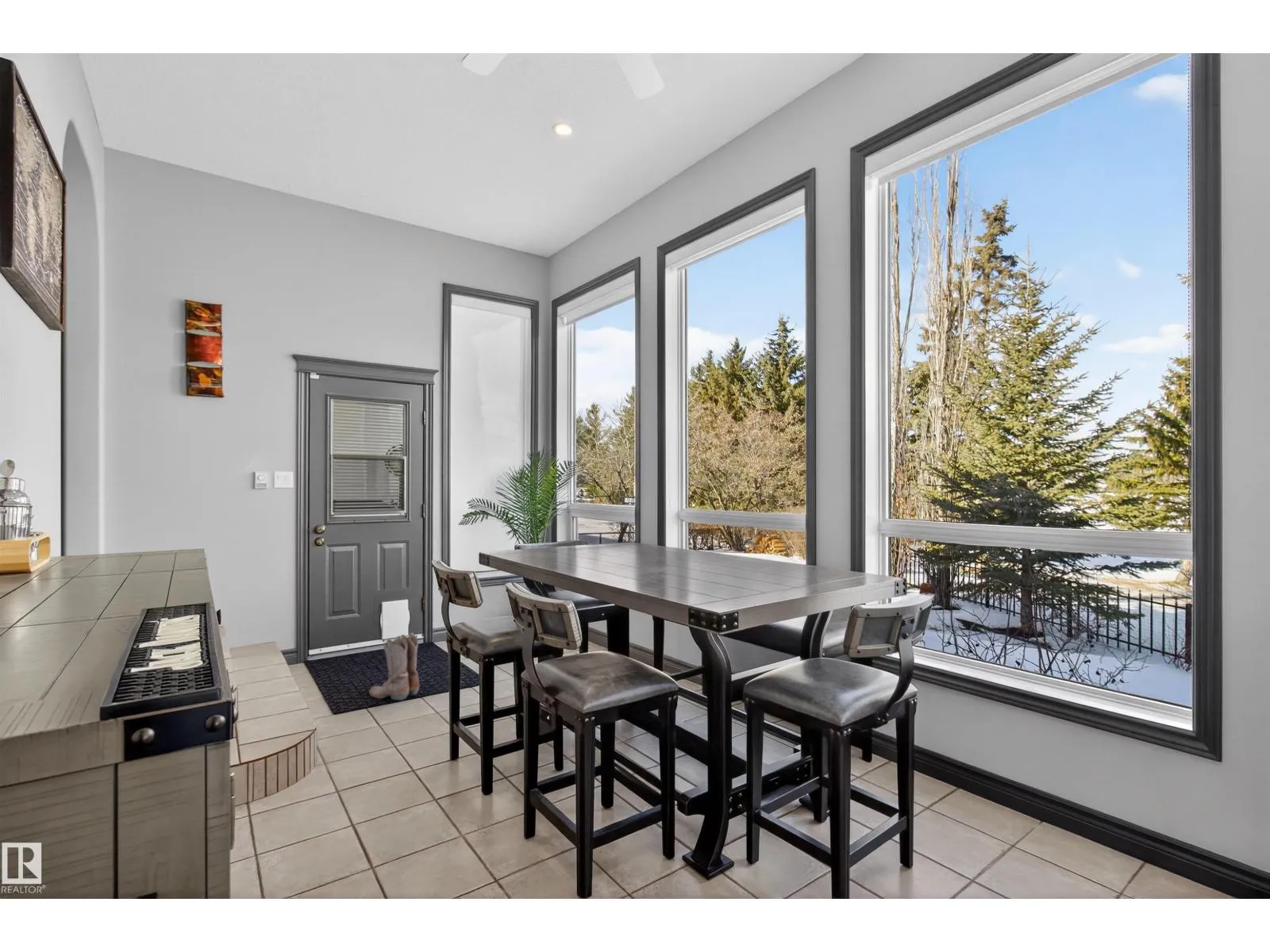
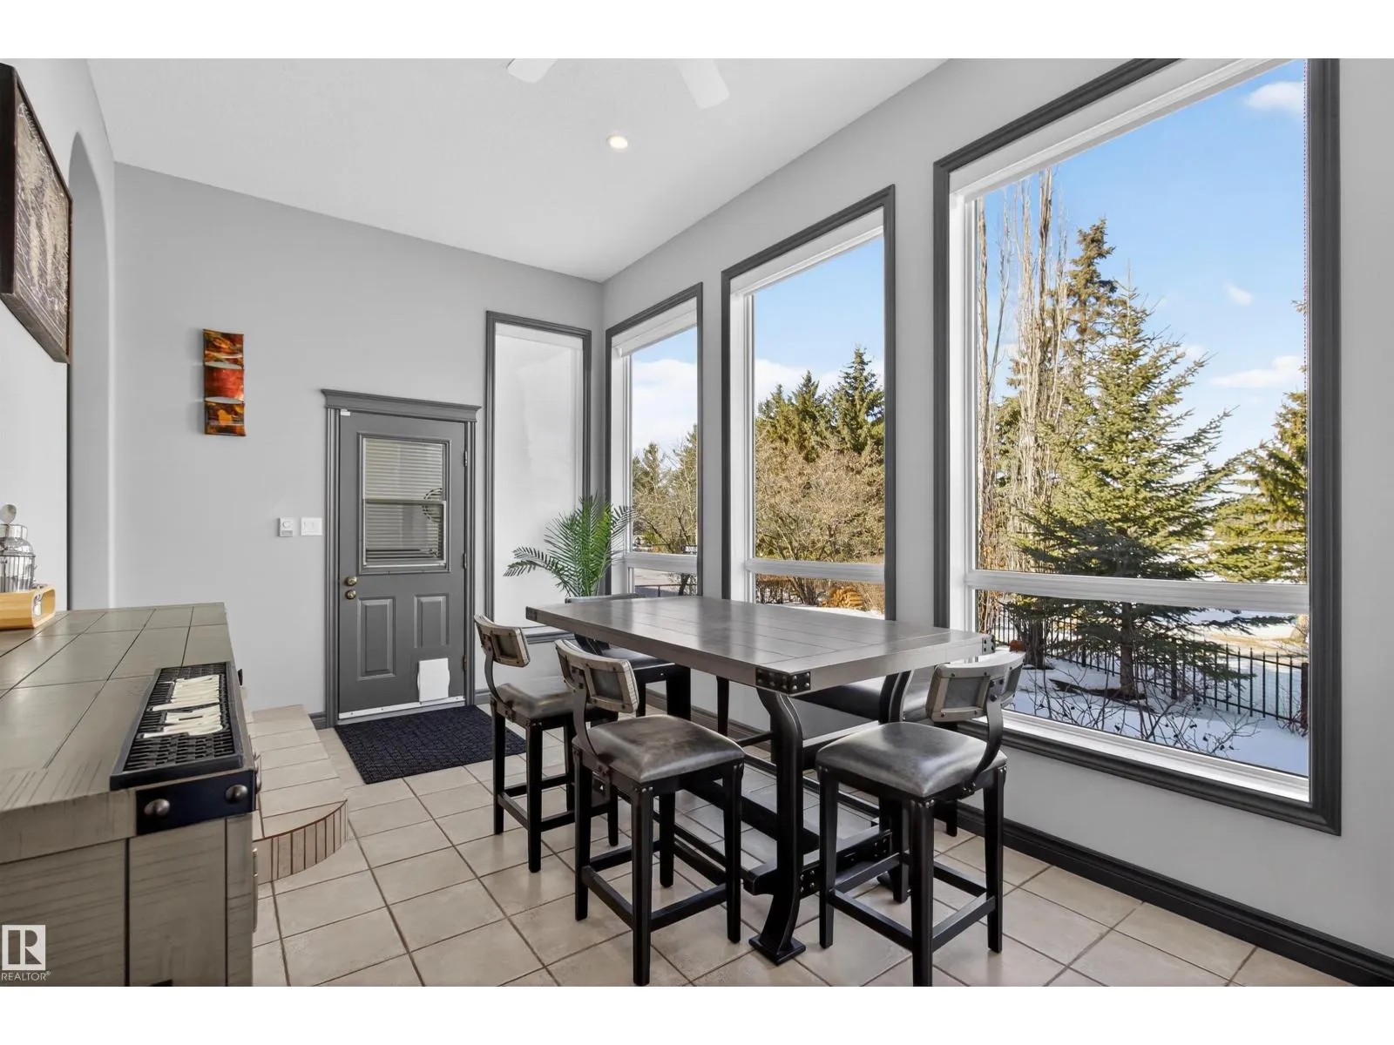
- boots [368,631,420,701]
